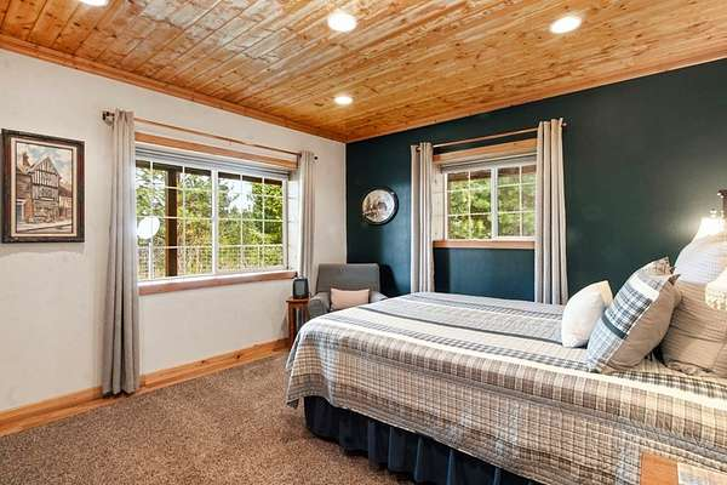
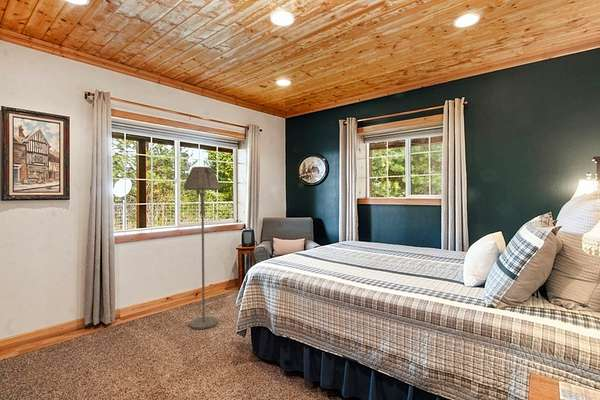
+ floor lamp [183,166,221,330]
